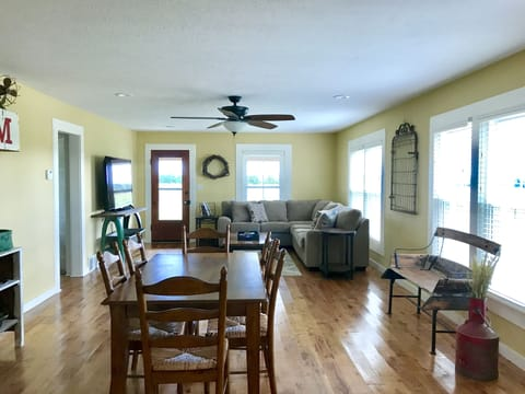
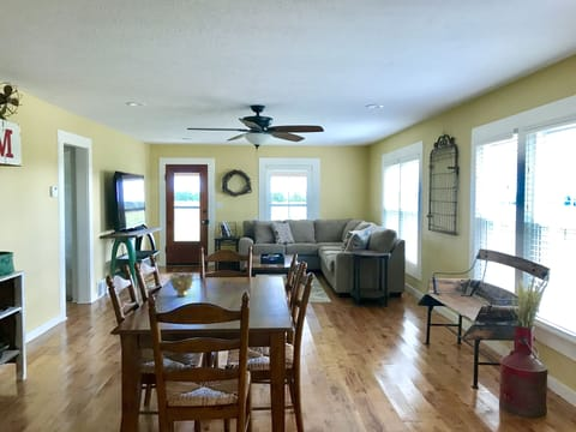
+ decorative bowl [168,271,196,298]
